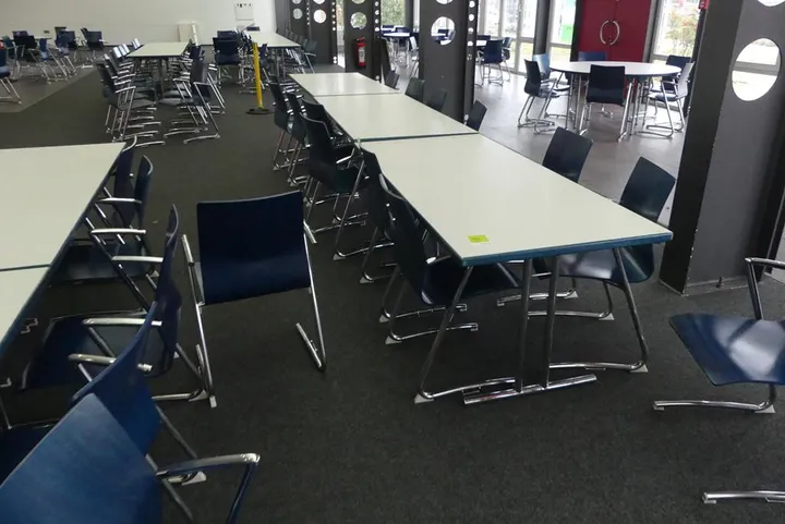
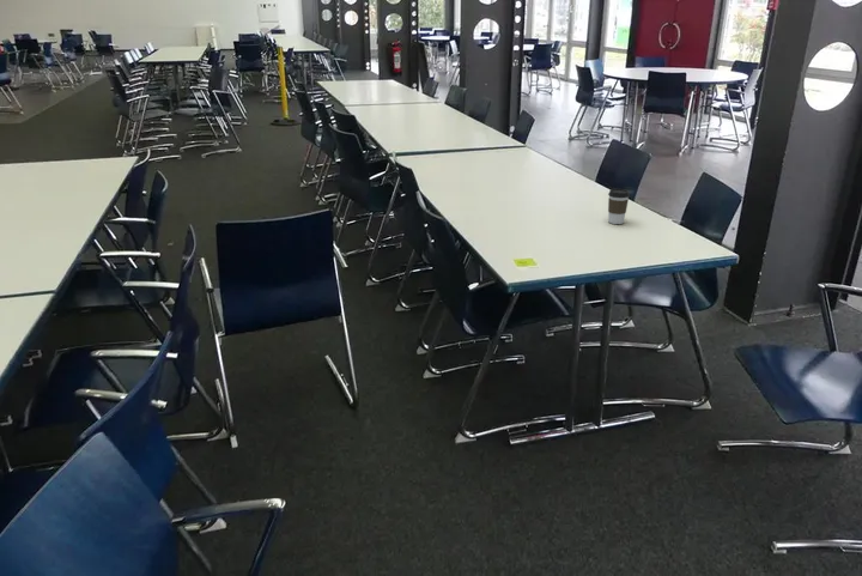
+ coffee cup [607,188,631,225]
